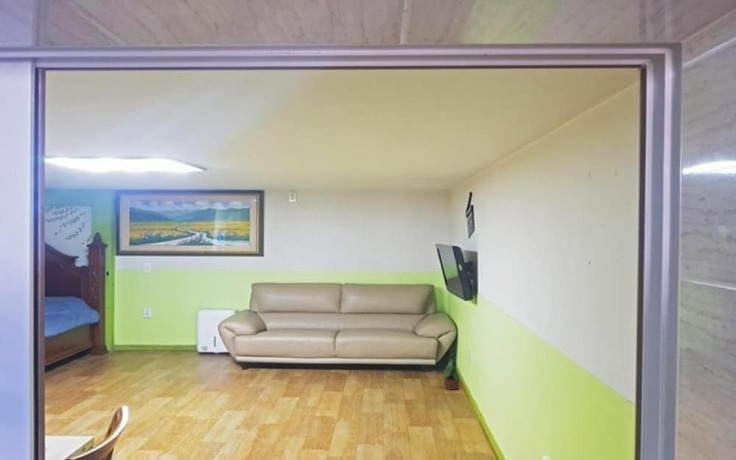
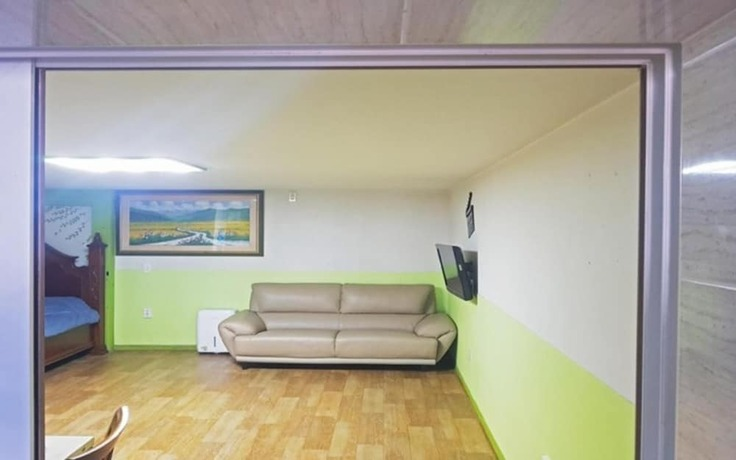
- potted plant [442,352,461,391]
